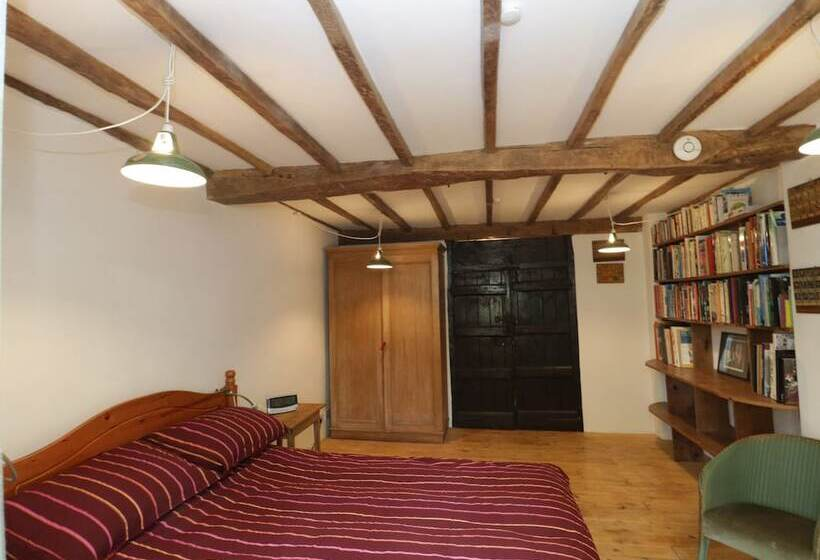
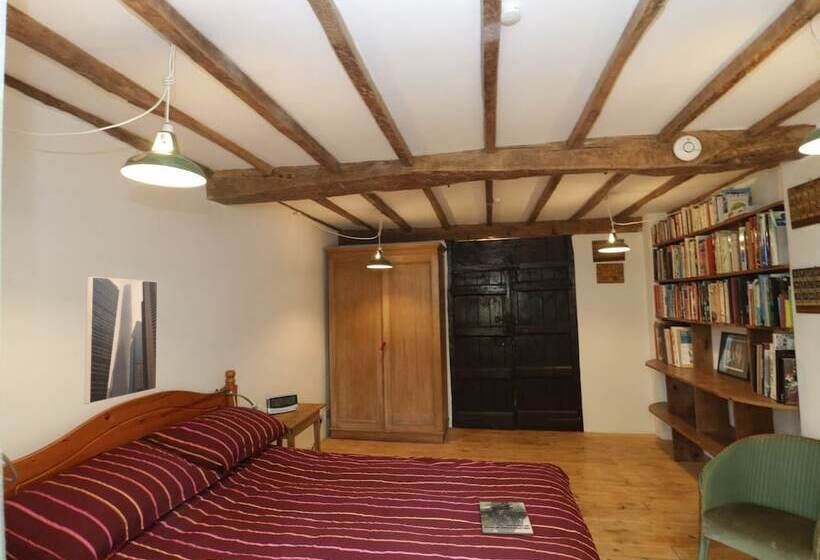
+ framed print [83,276,159,405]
+ magazine [479,501,535,535]
